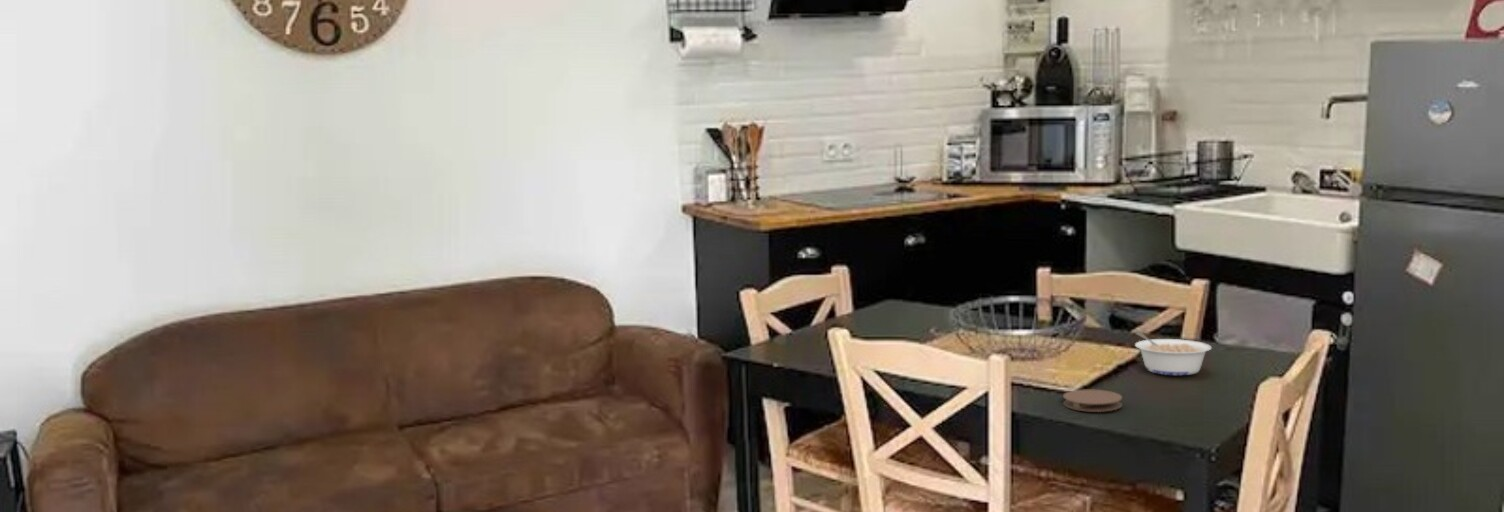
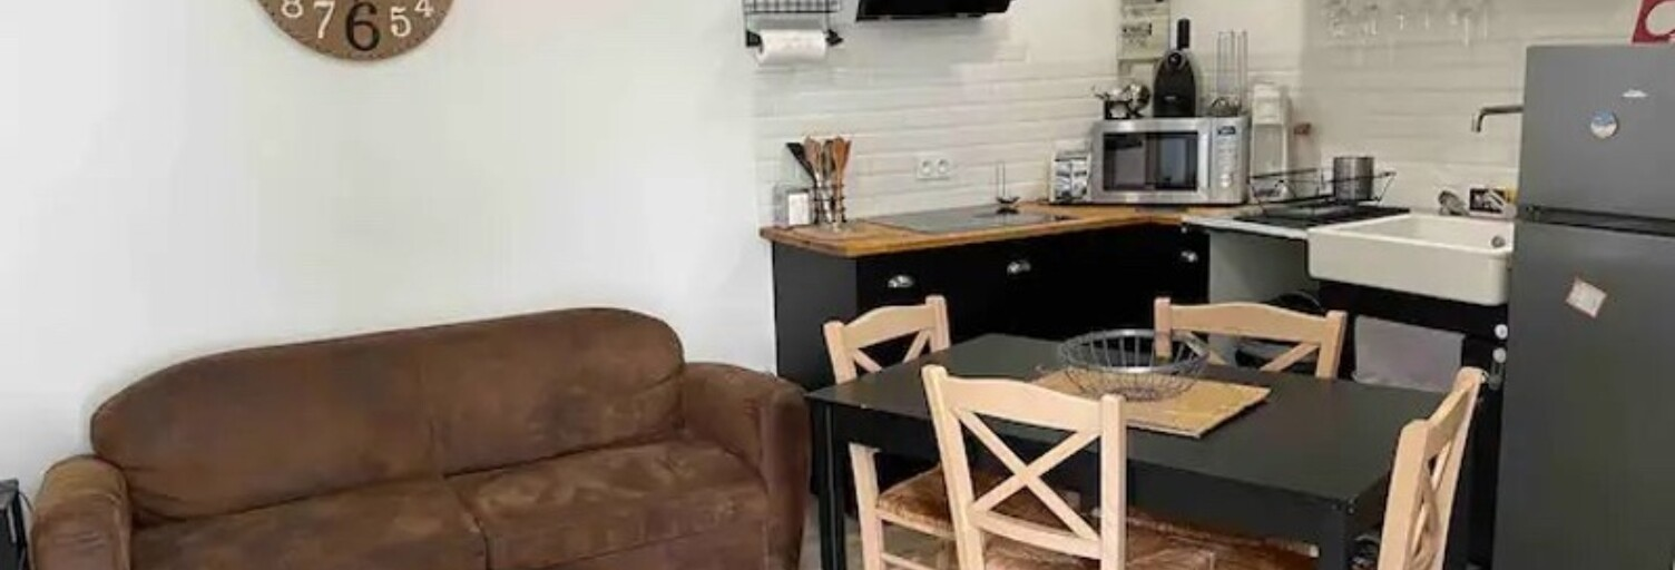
- coaster [1062,388,1123,413]
- legume [1134,331,1212,376]
